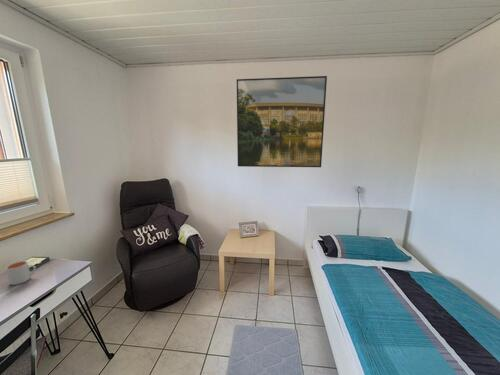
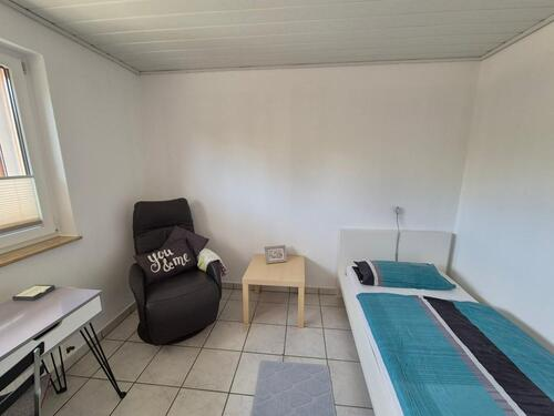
- mug [5,260,37,286]
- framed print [236,75,328,168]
